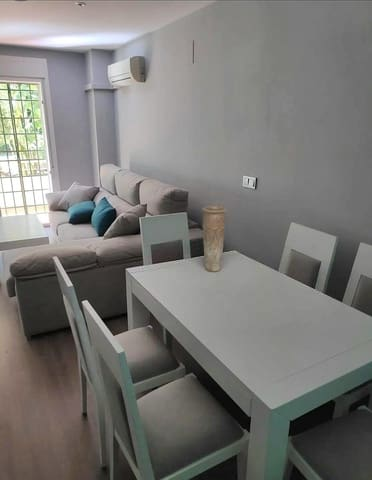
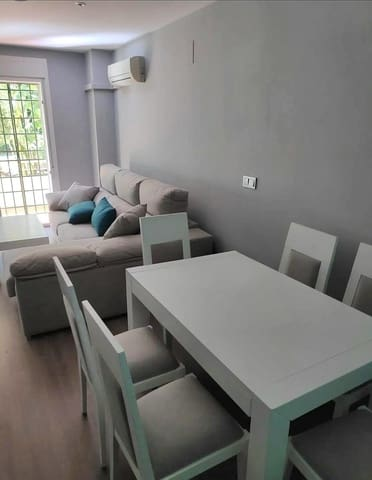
- vase [201,205,228,273]
